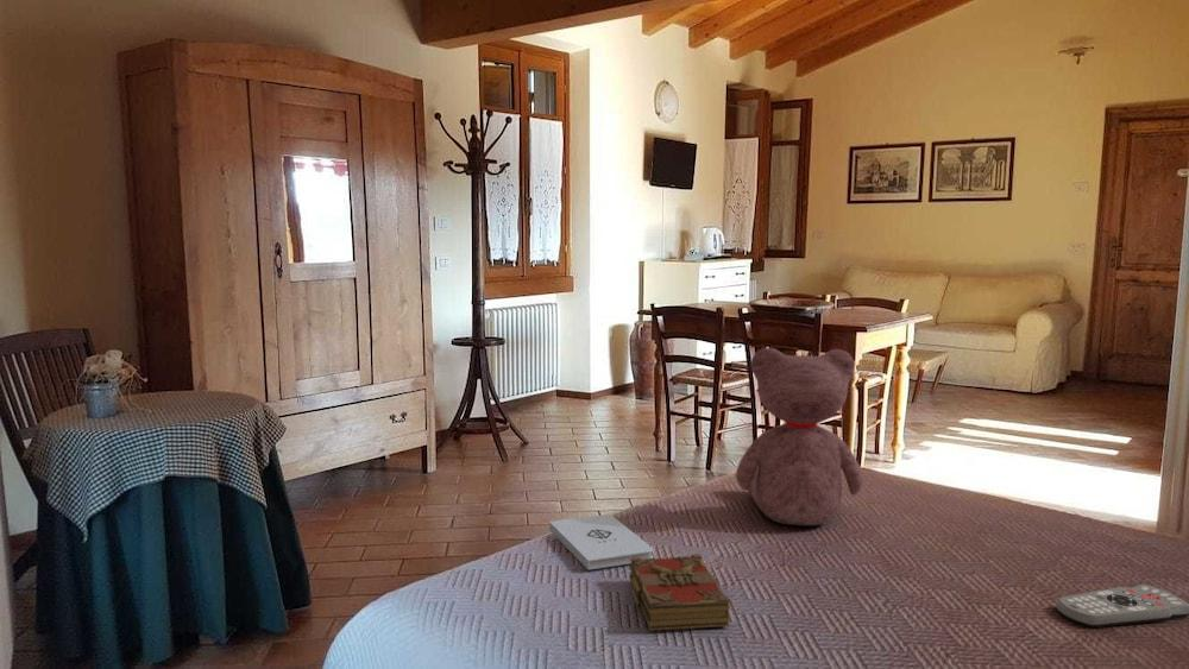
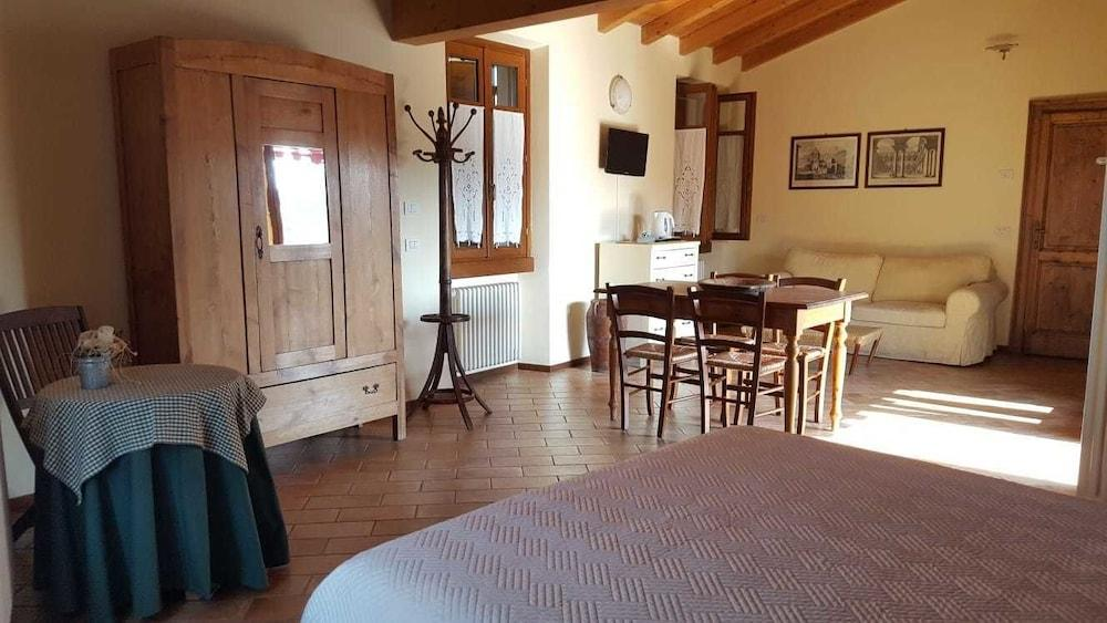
- teddy bear [735,347,864,526]
- remote control [1055,583,1189,629]
- notepad [548,513,654,572]
- book [628,553,731,631]
